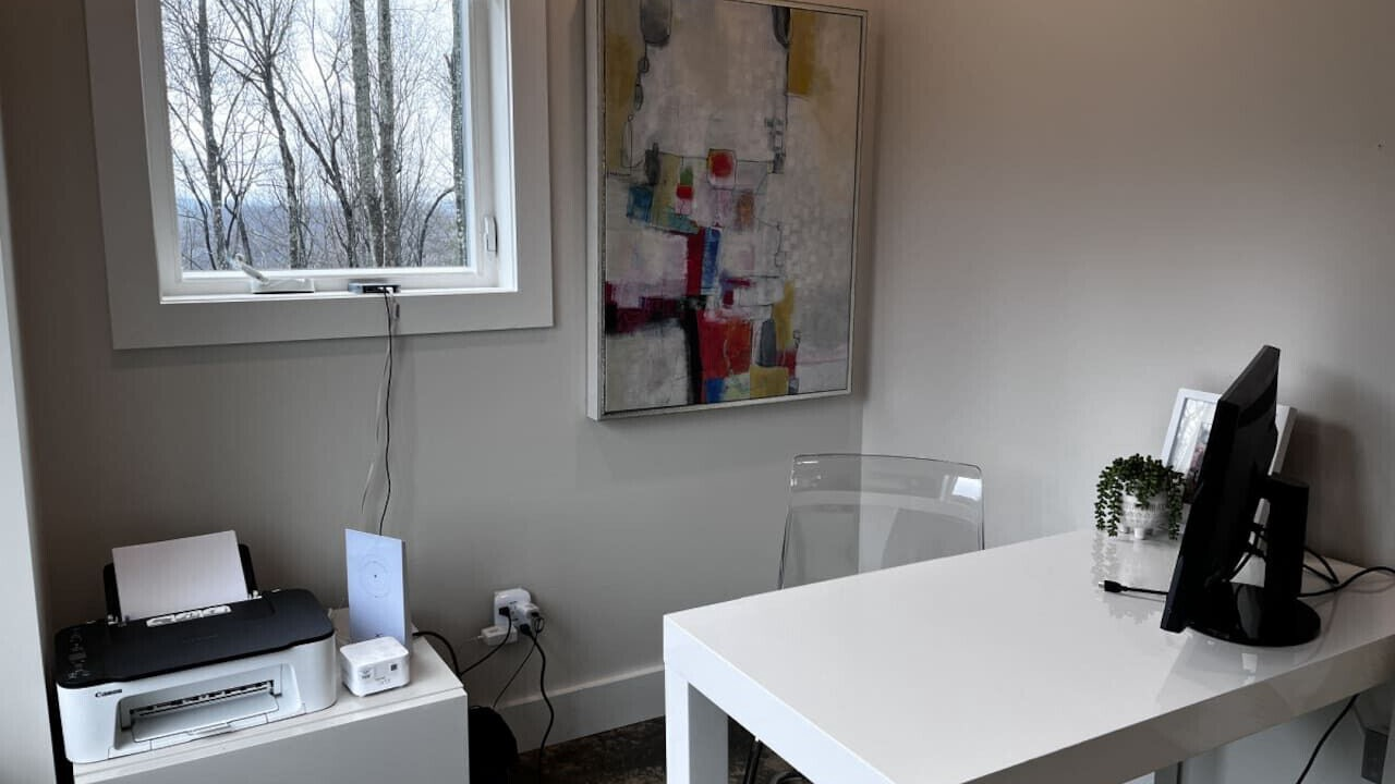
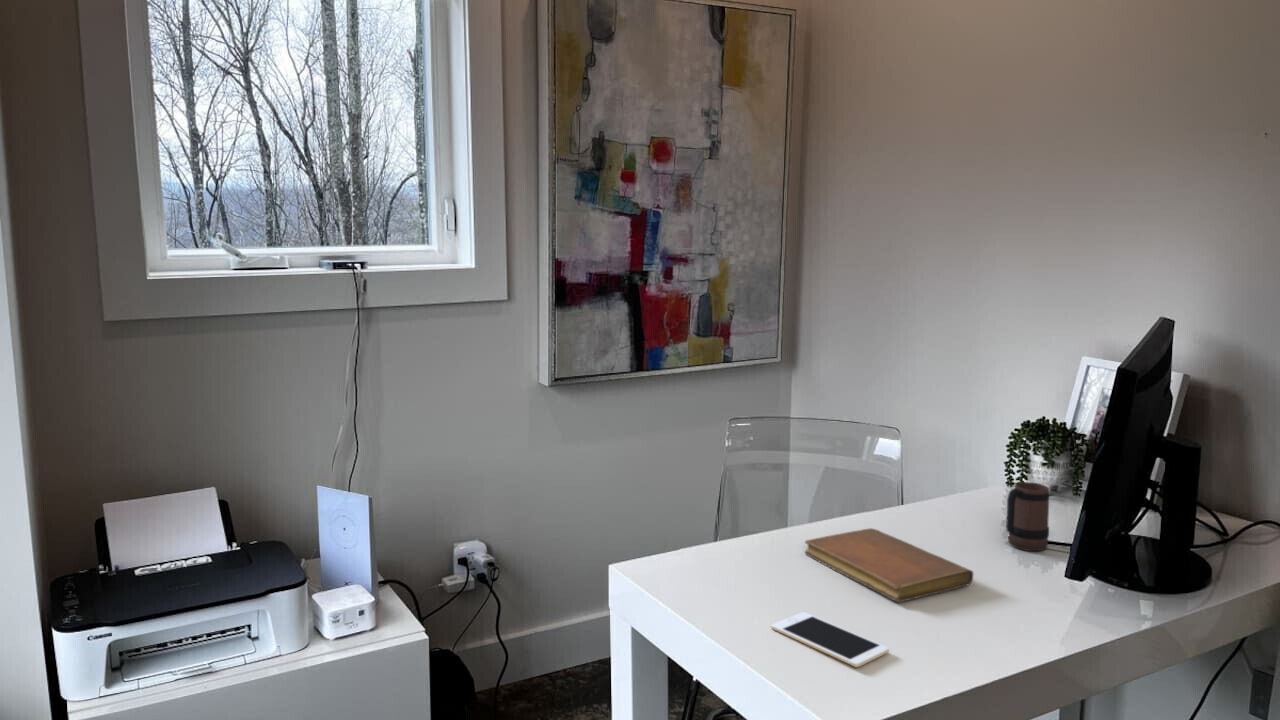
+ cell phone [770,611,890,668]
+ mug [1005,481,1051,552]
+ notebook [804,527,974,603]
